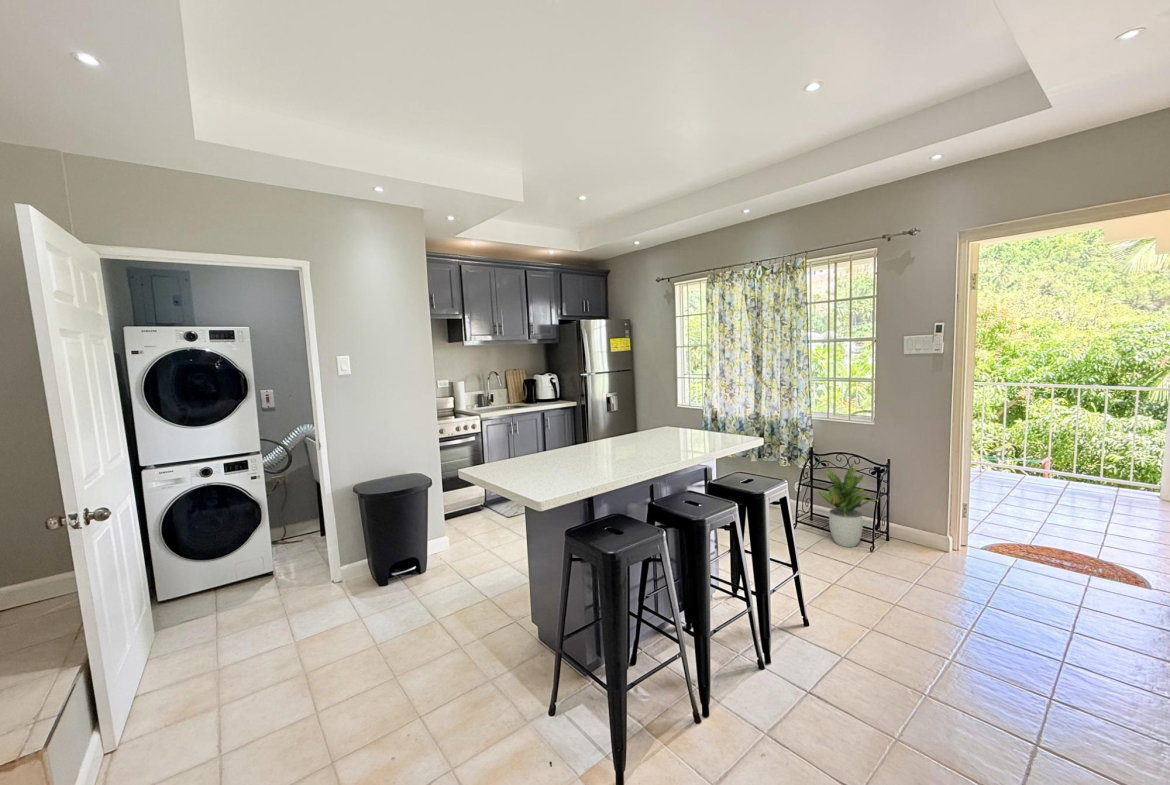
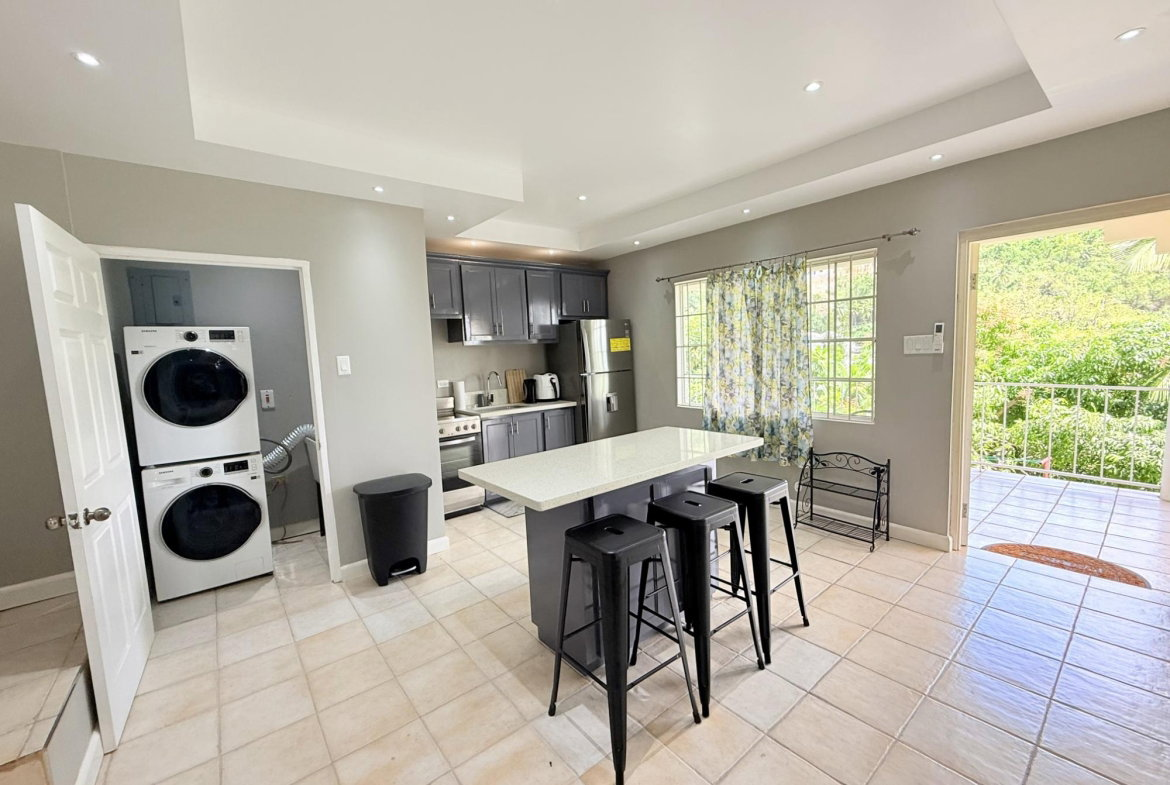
- potted plant [818,461,879,548]
